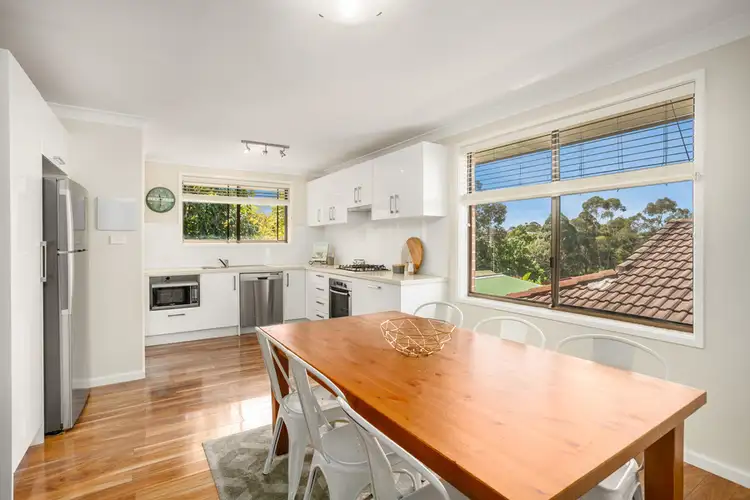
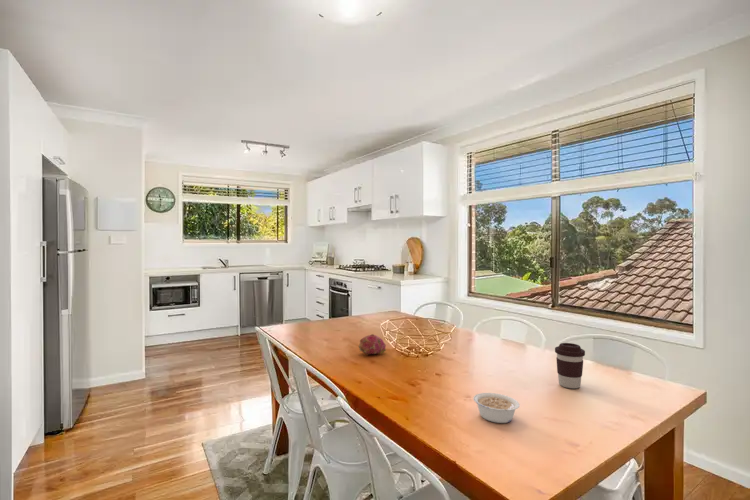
+ fruit [358,333,387,355]
+ coffee cup [554,342,586,389]
+ legume [472,392,521,424]
